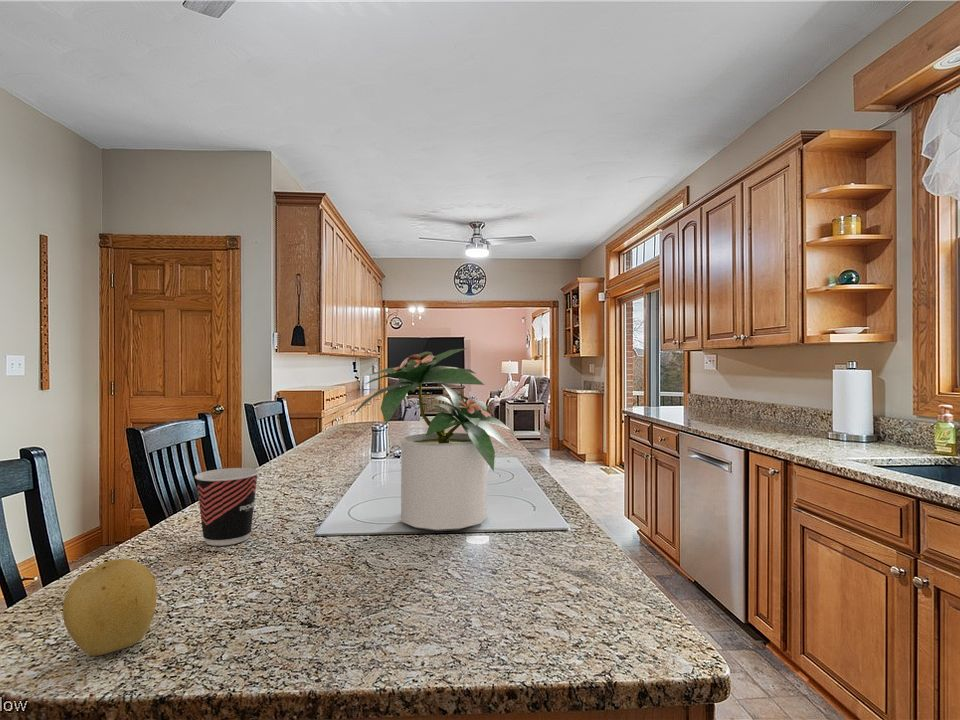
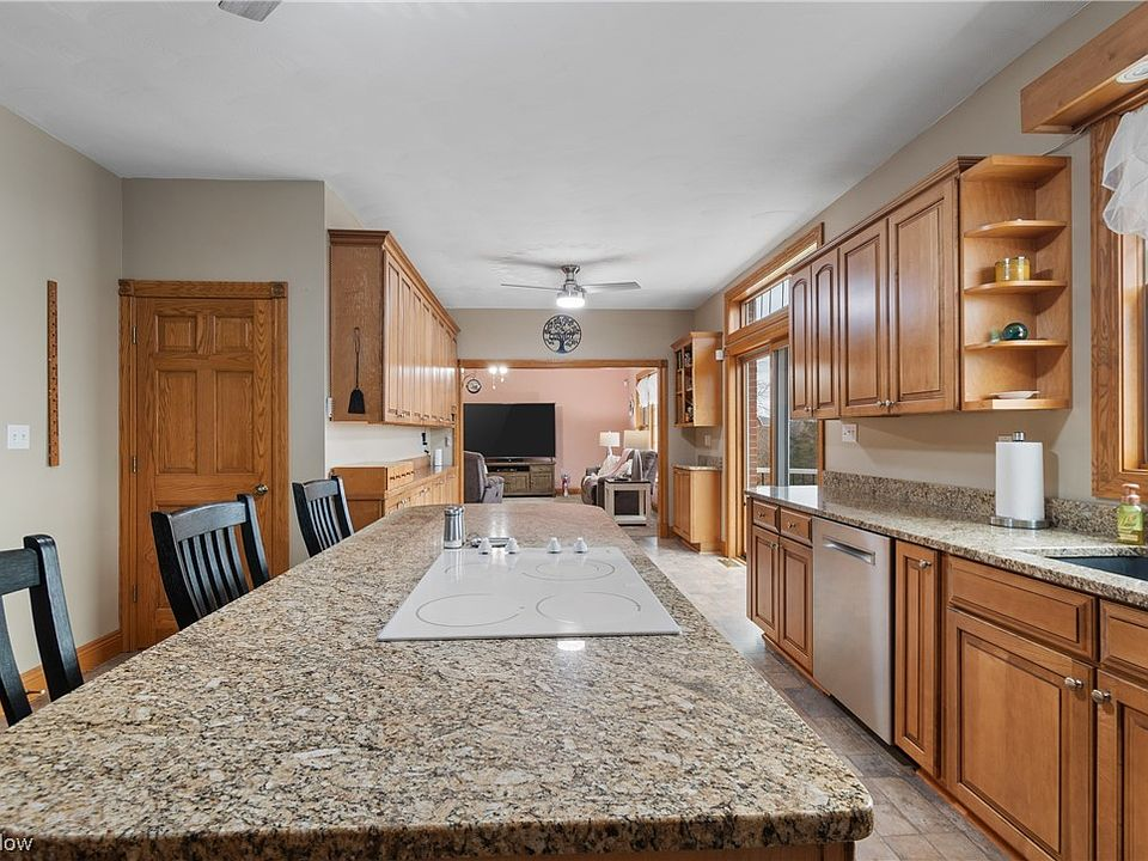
- fruit [62,558,158,657]
- cup [194,467,260,547]
- potted plant [353,347,512,532]
